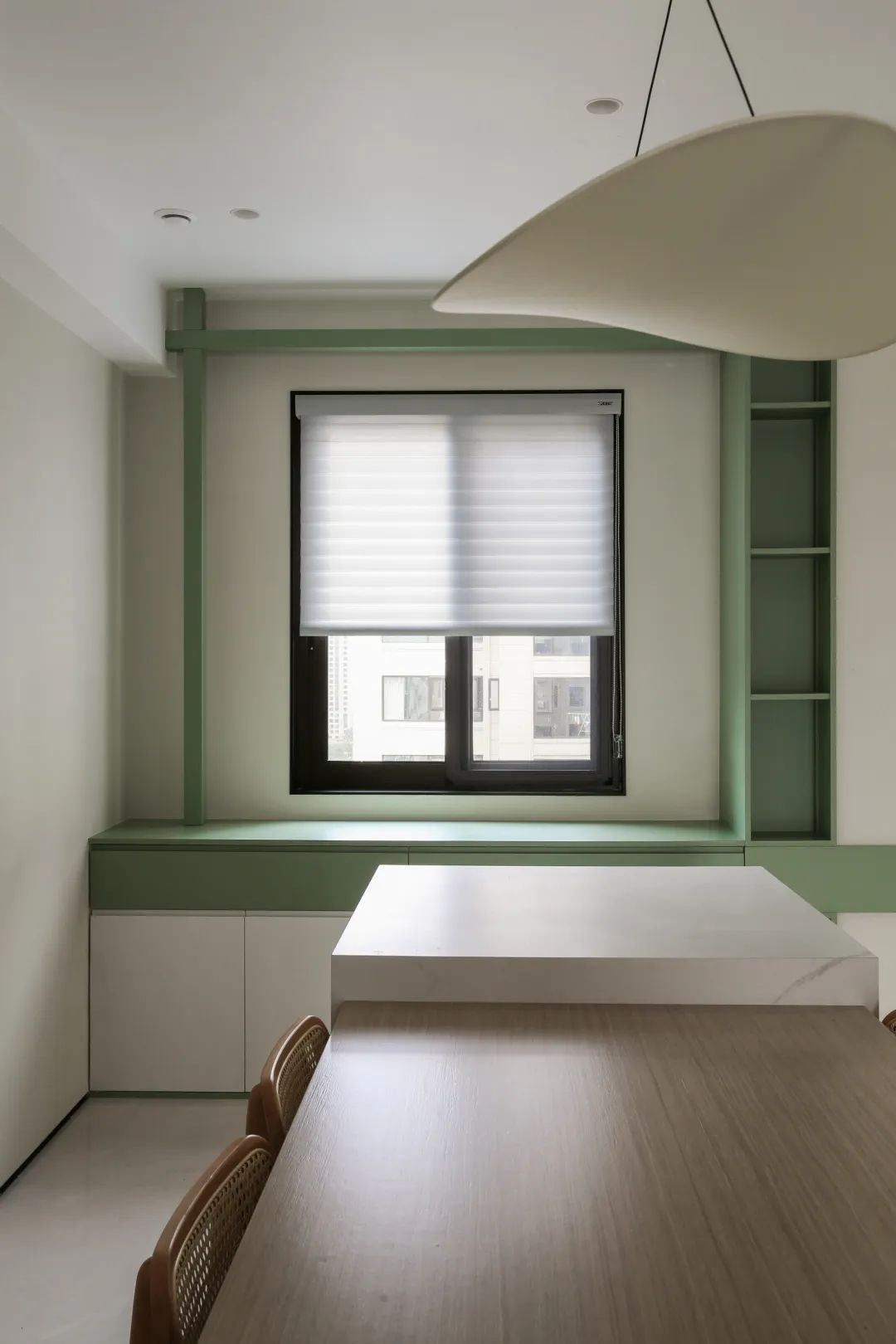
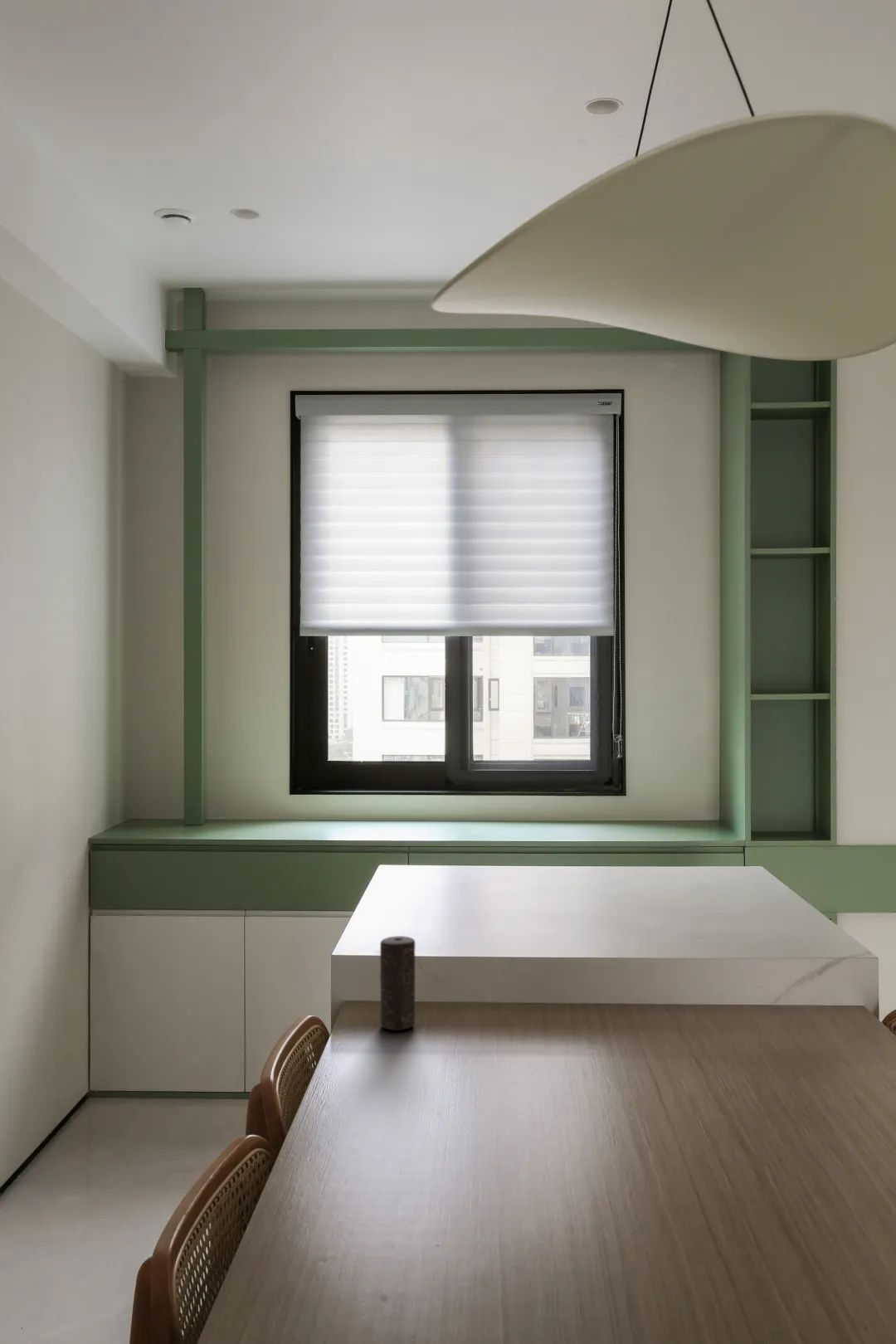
+ candle [379,935,416,1031]
